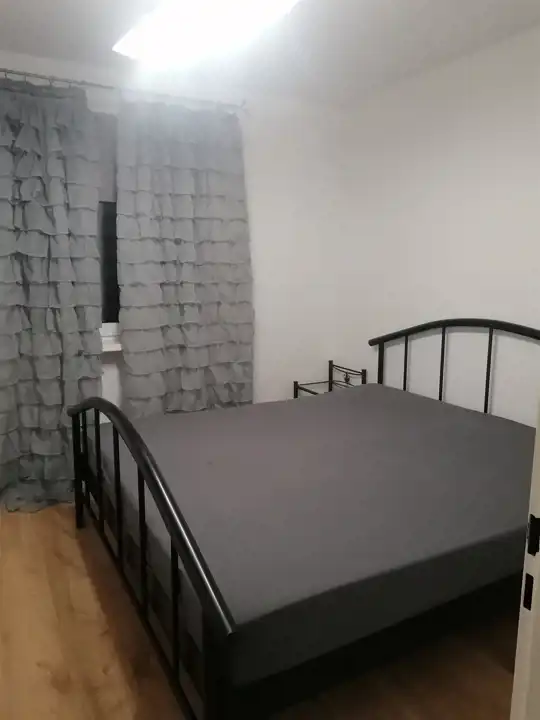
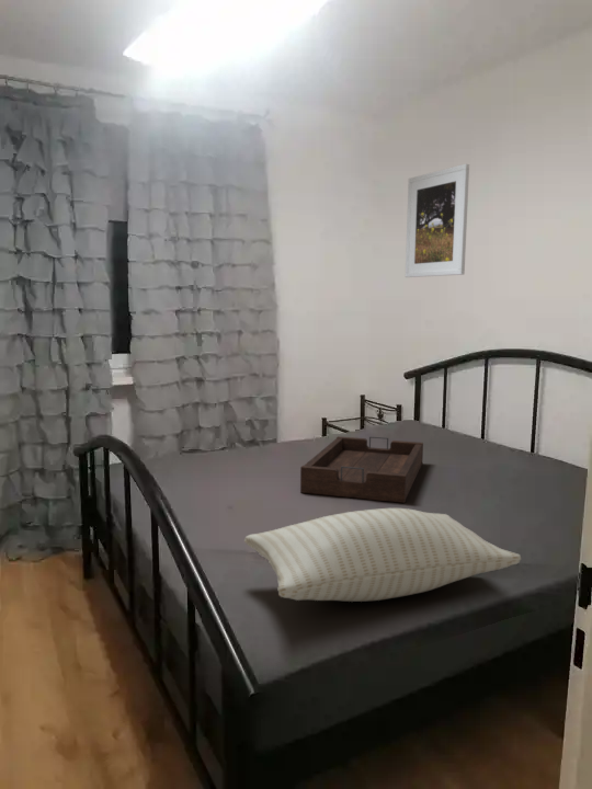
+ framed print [405,163,470,278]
+ pillow [243,507,522,603]
+ tray [299,435,424,504]
